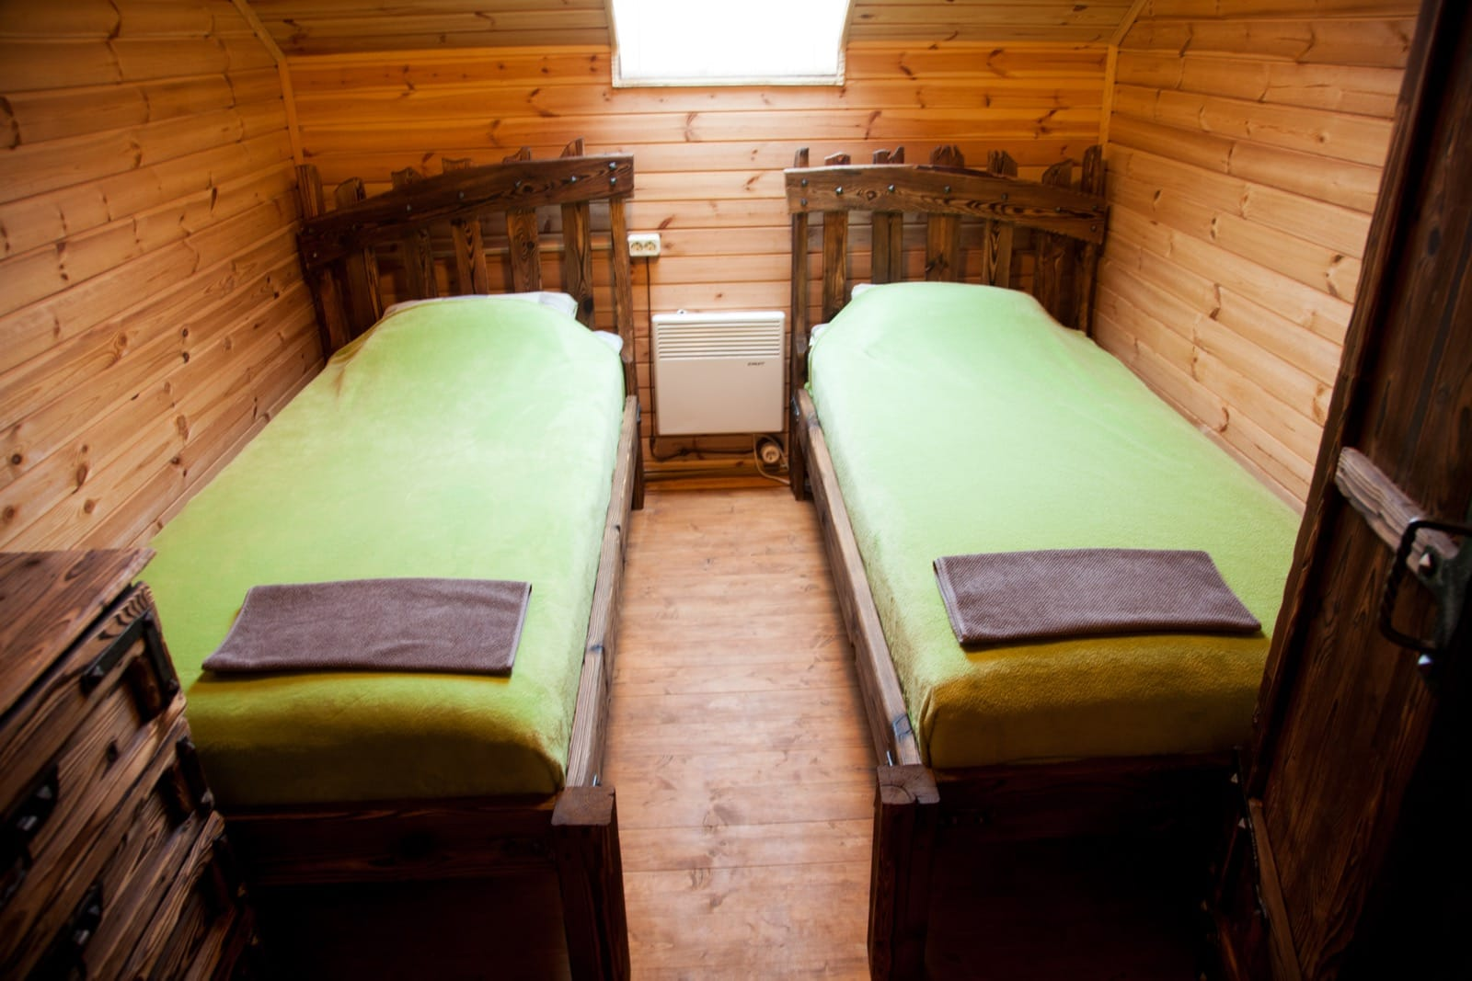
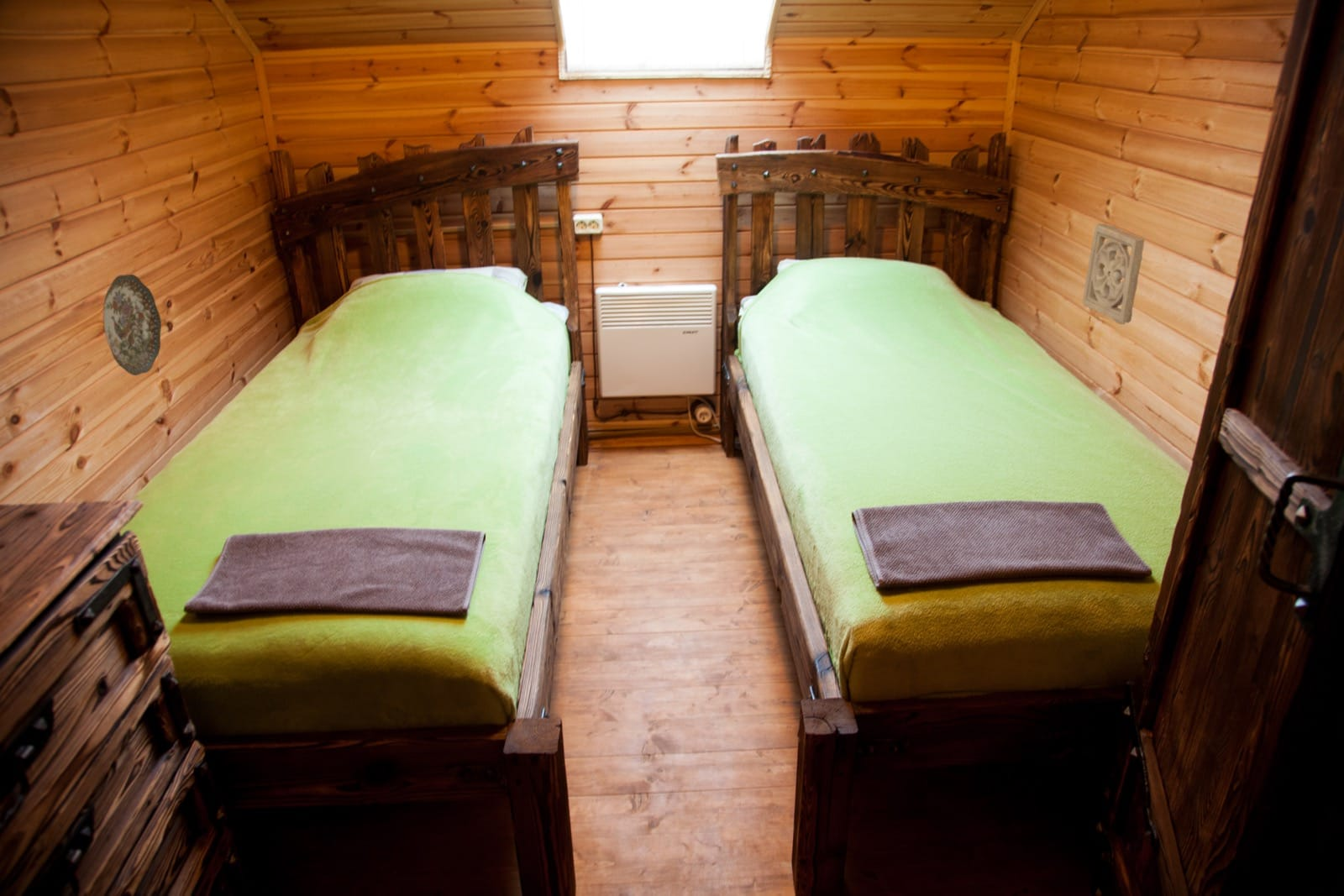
+ wall ornament [1082,223,1146,325]
+ decorative plate [102,274,162,376]
